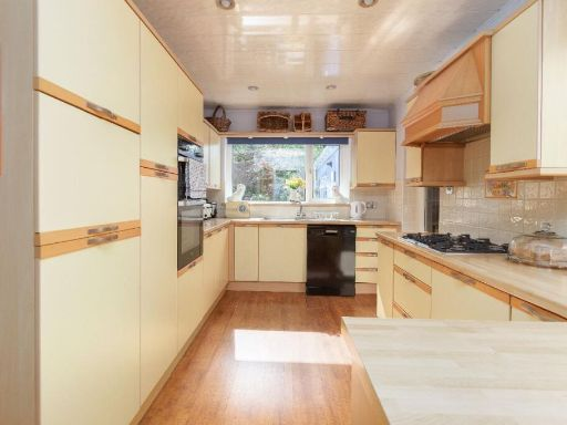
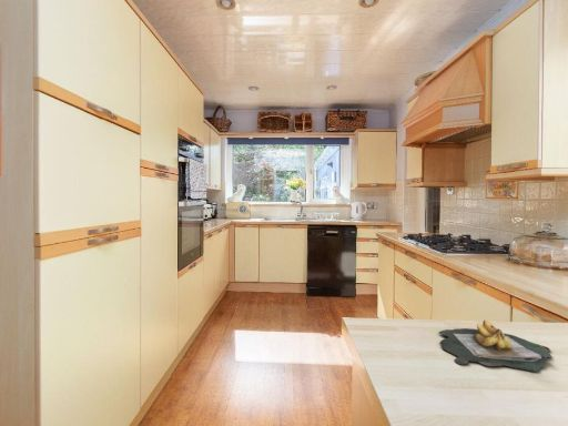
+ banana bunch [437,320,551,373]
